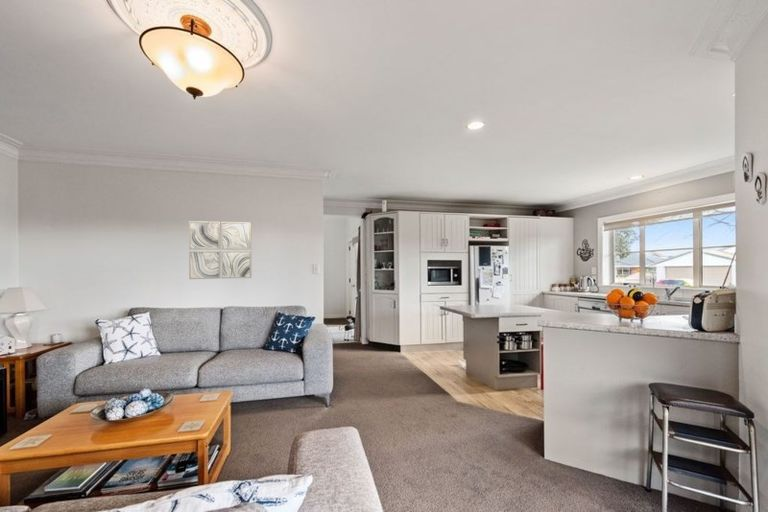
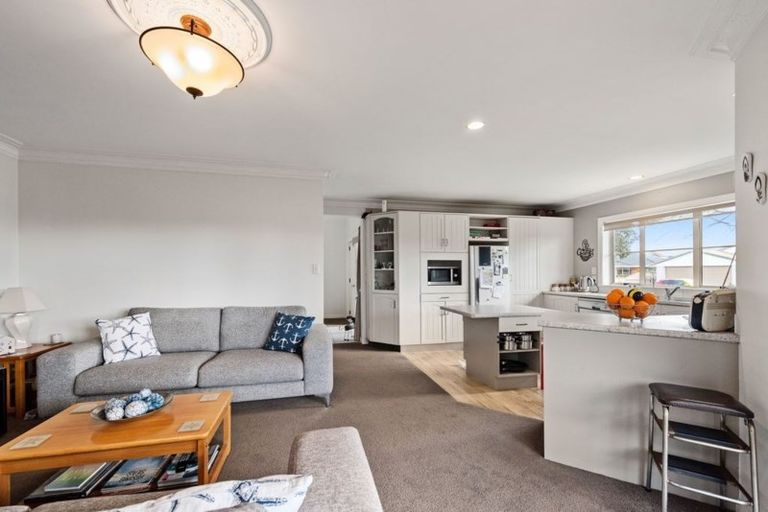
- wall art [188,220,252,280]
